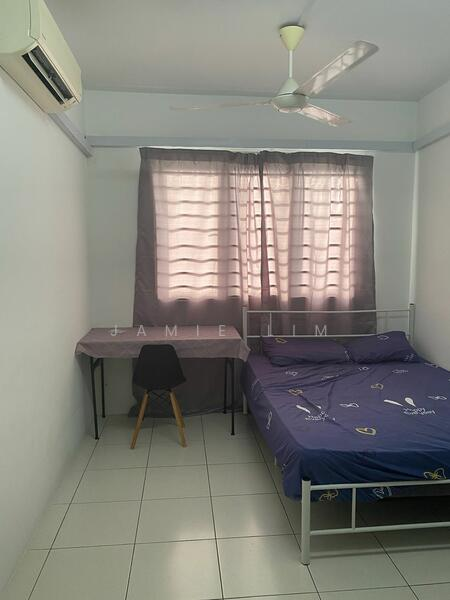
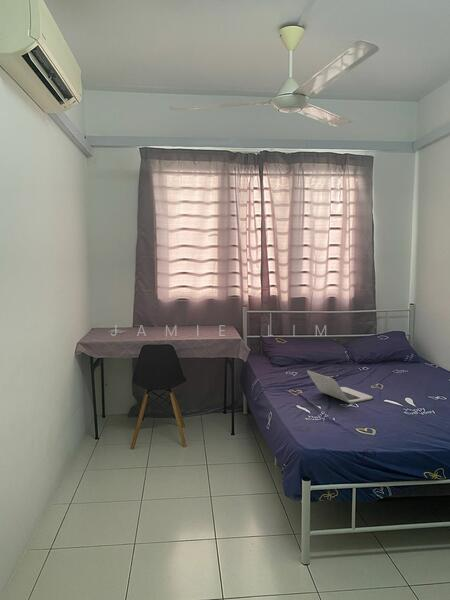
+ laptop [306,370,374,404]
